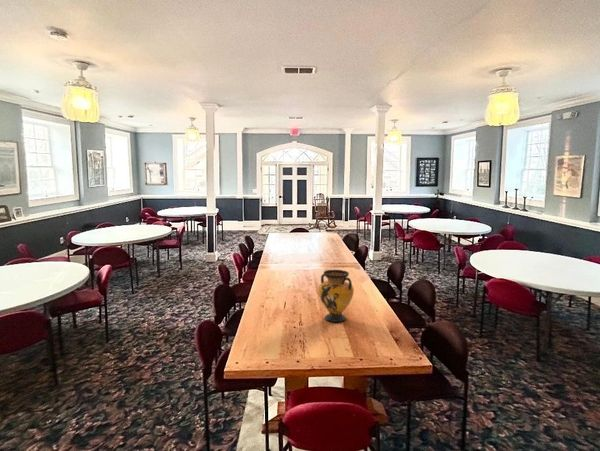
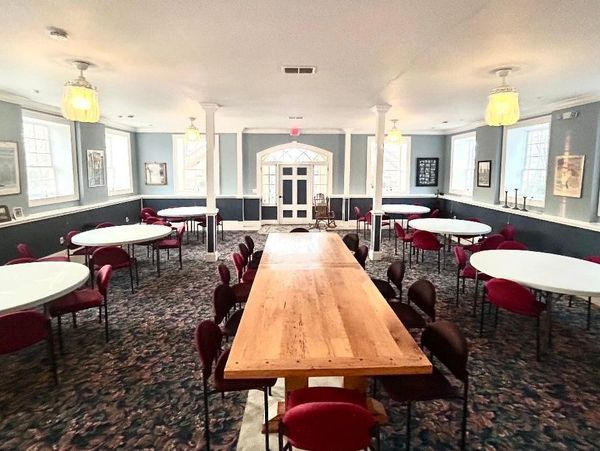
- vase [317,269,355,323]
